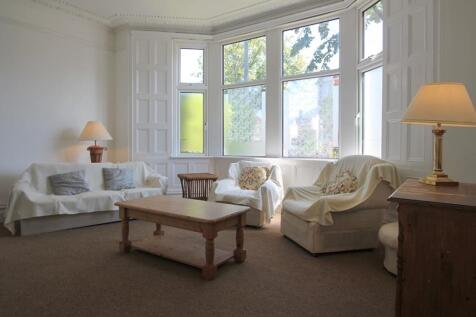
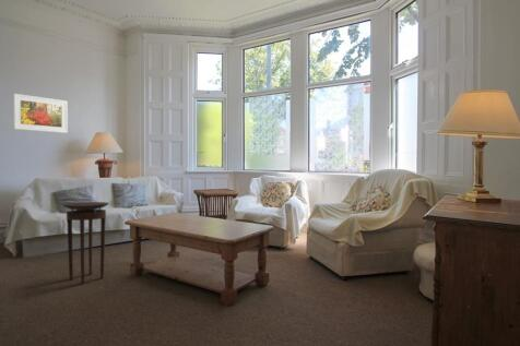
+ stool [62,201,110,285]
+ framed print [12,93,69,134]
